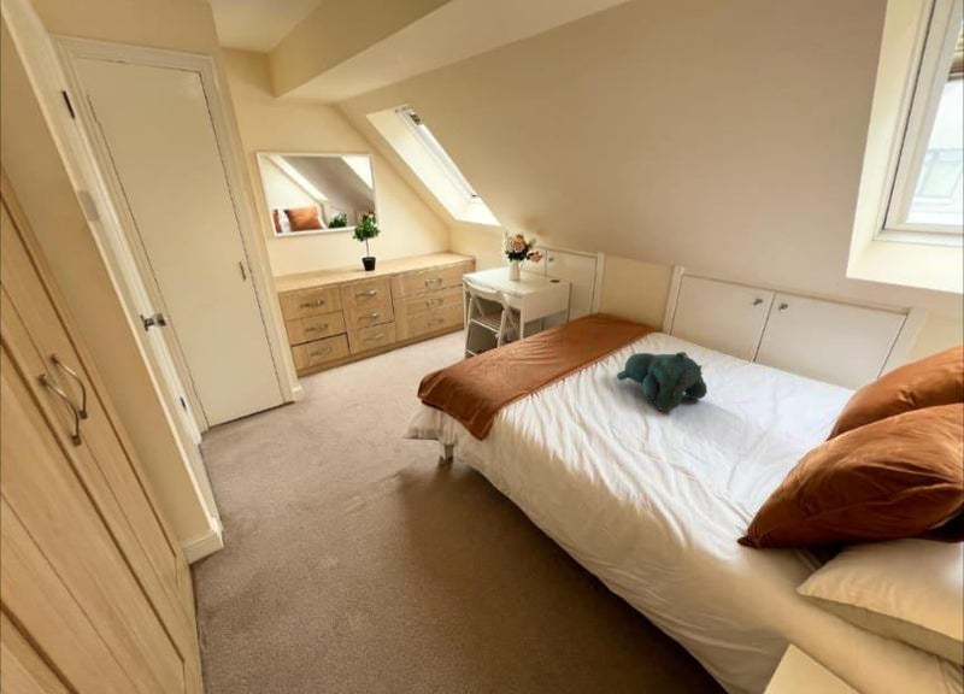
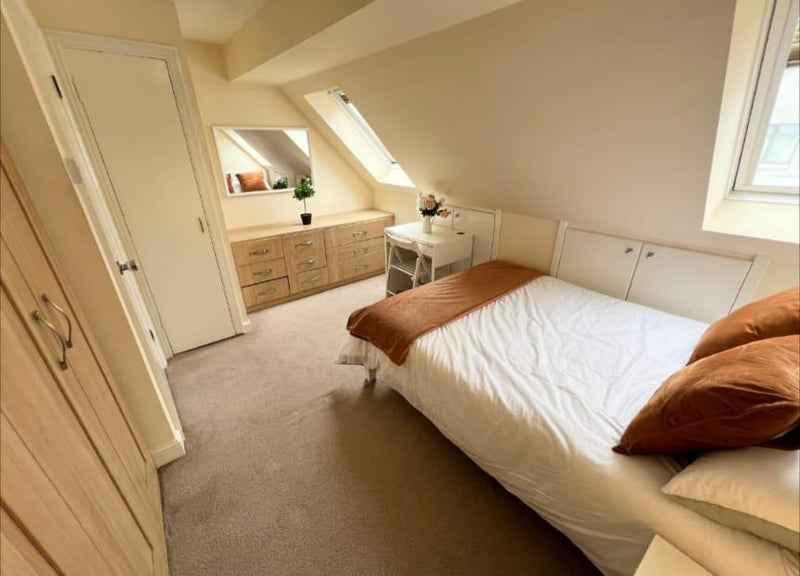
- teddy bear [616,351,709,412]
